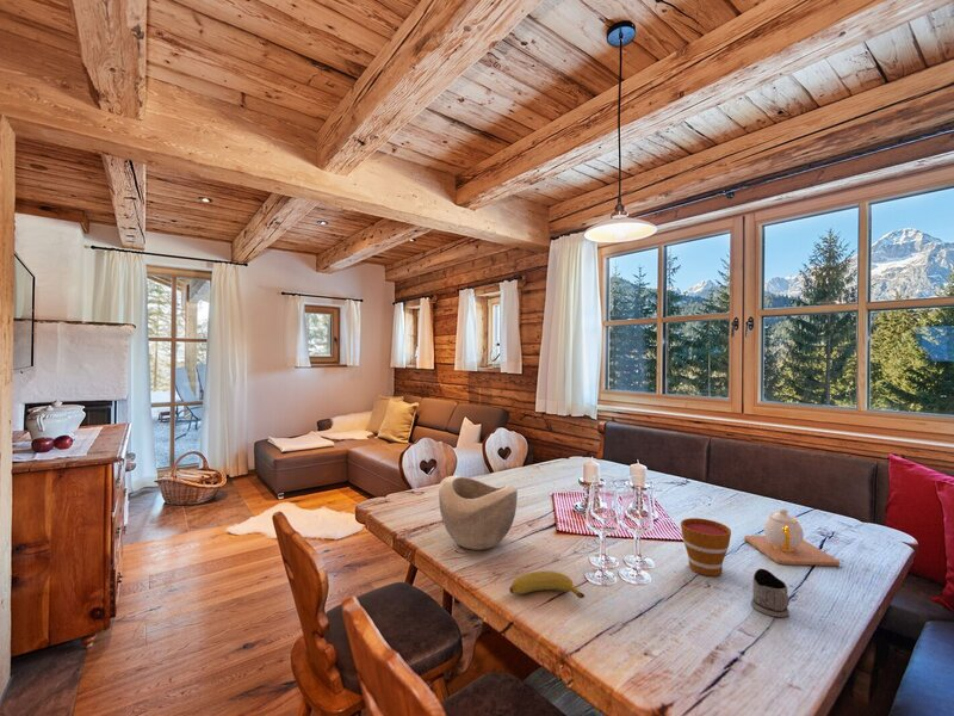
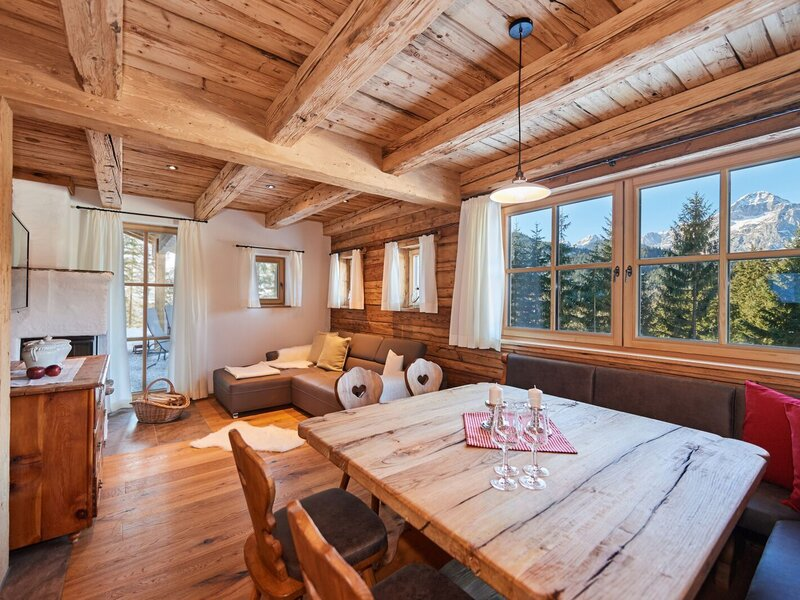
- teapot [743,507,841,567]
- decorative bowl [438,474,519,551]
- banana [508,570,586,599]
- tea glass holder [750,568,791,618]
- cup [680,517,732,578]
